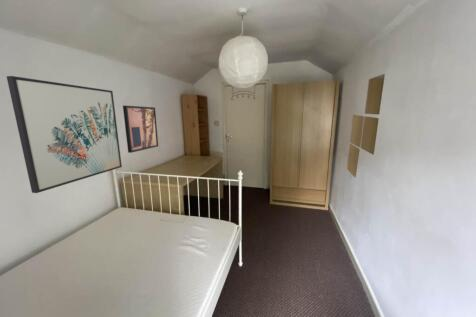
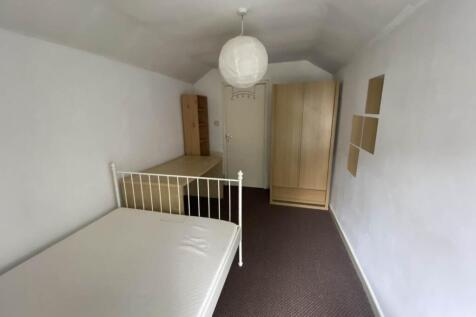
- wall art [122,105,159,154]
- wall art [6,75,123,194]
